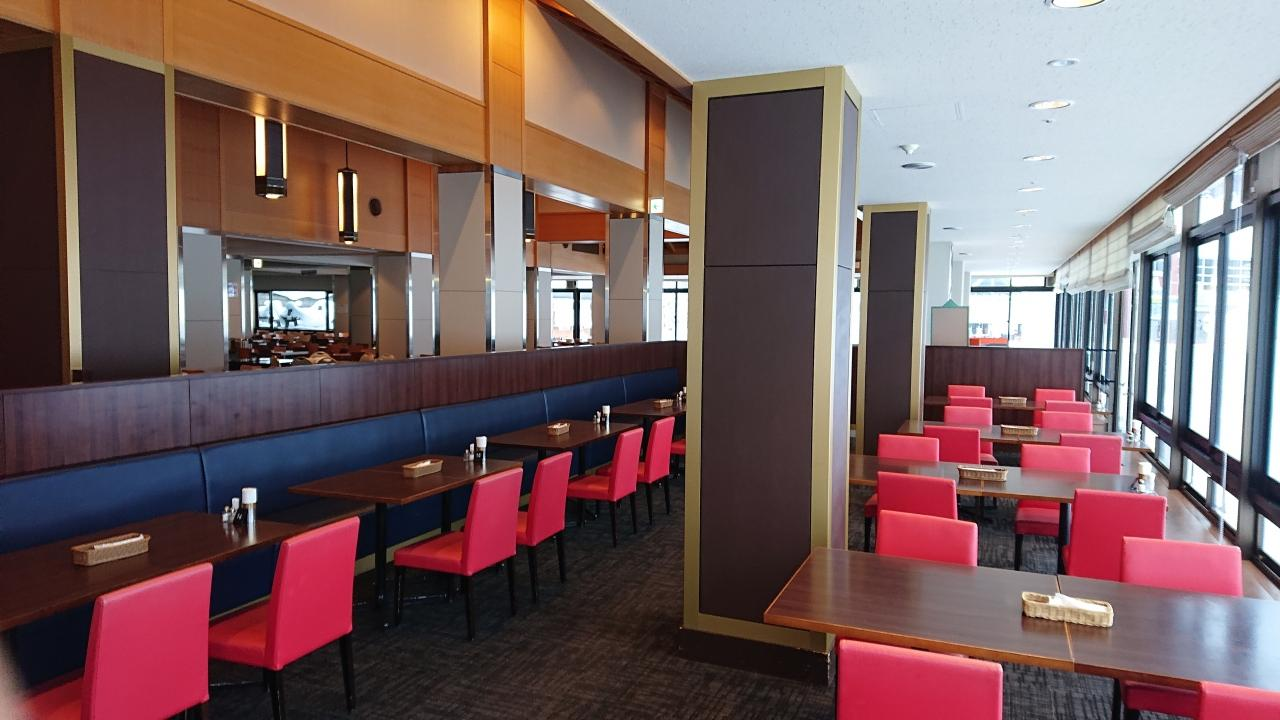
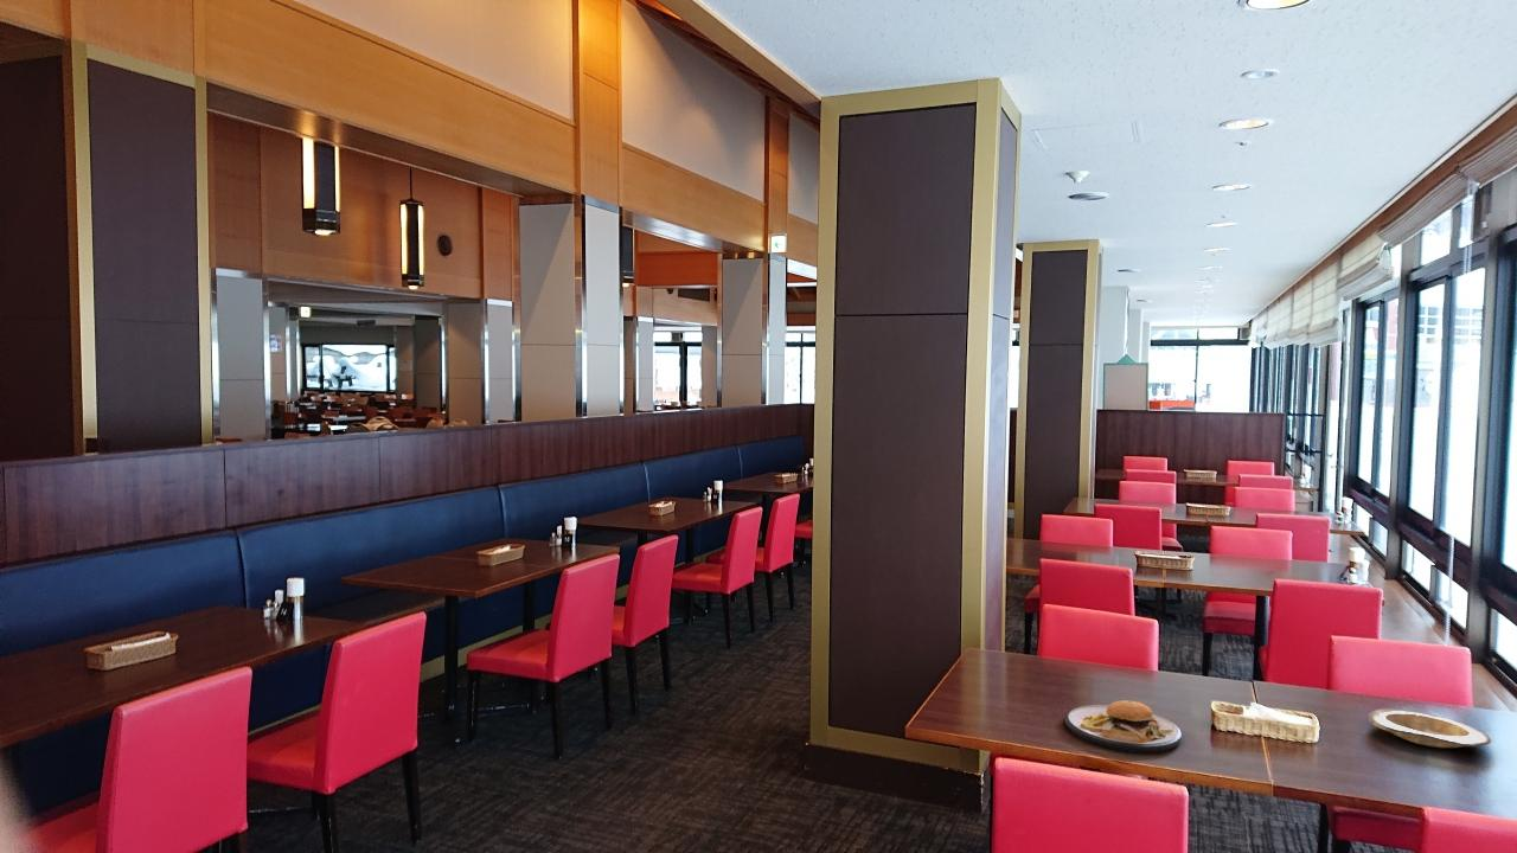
+ plate [1368,708,1492,749]
+ plate [1064,681,1183,753]
